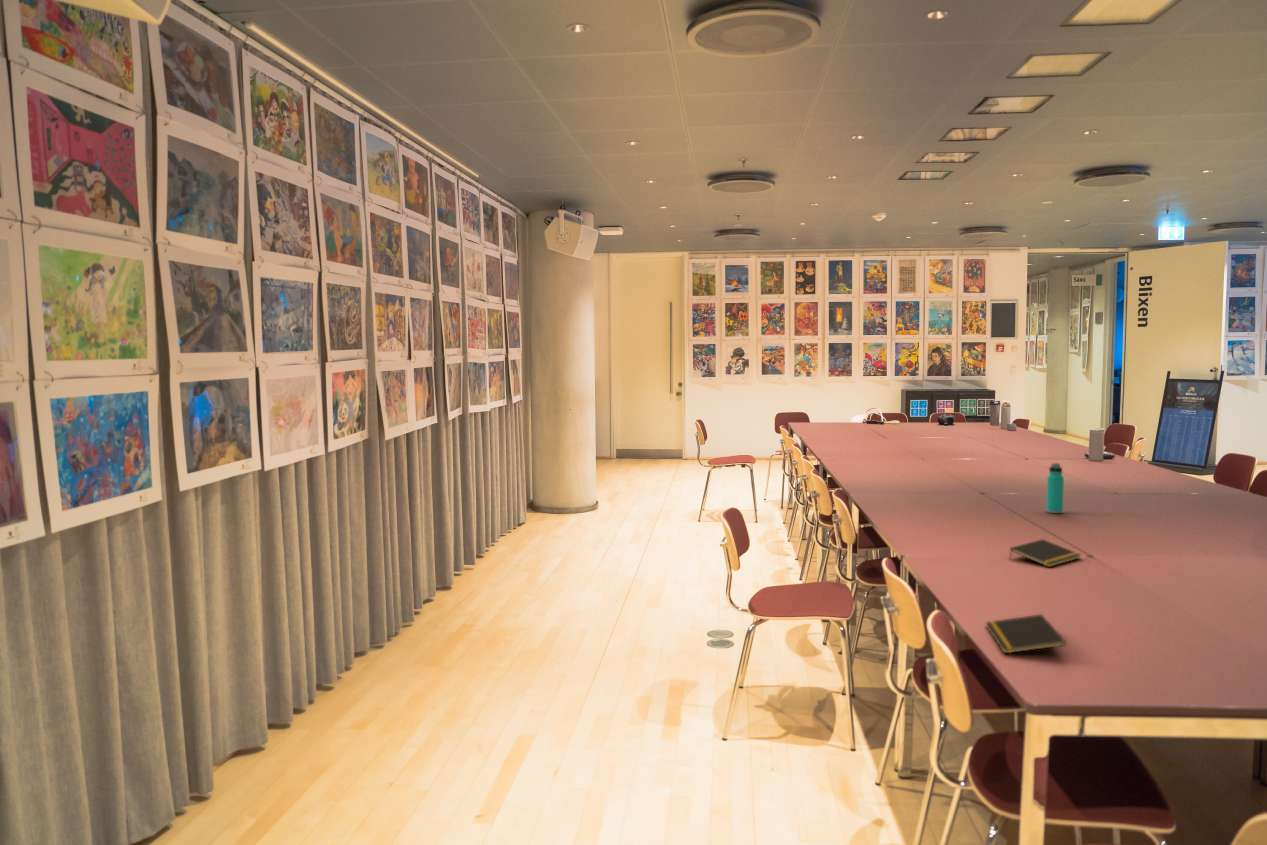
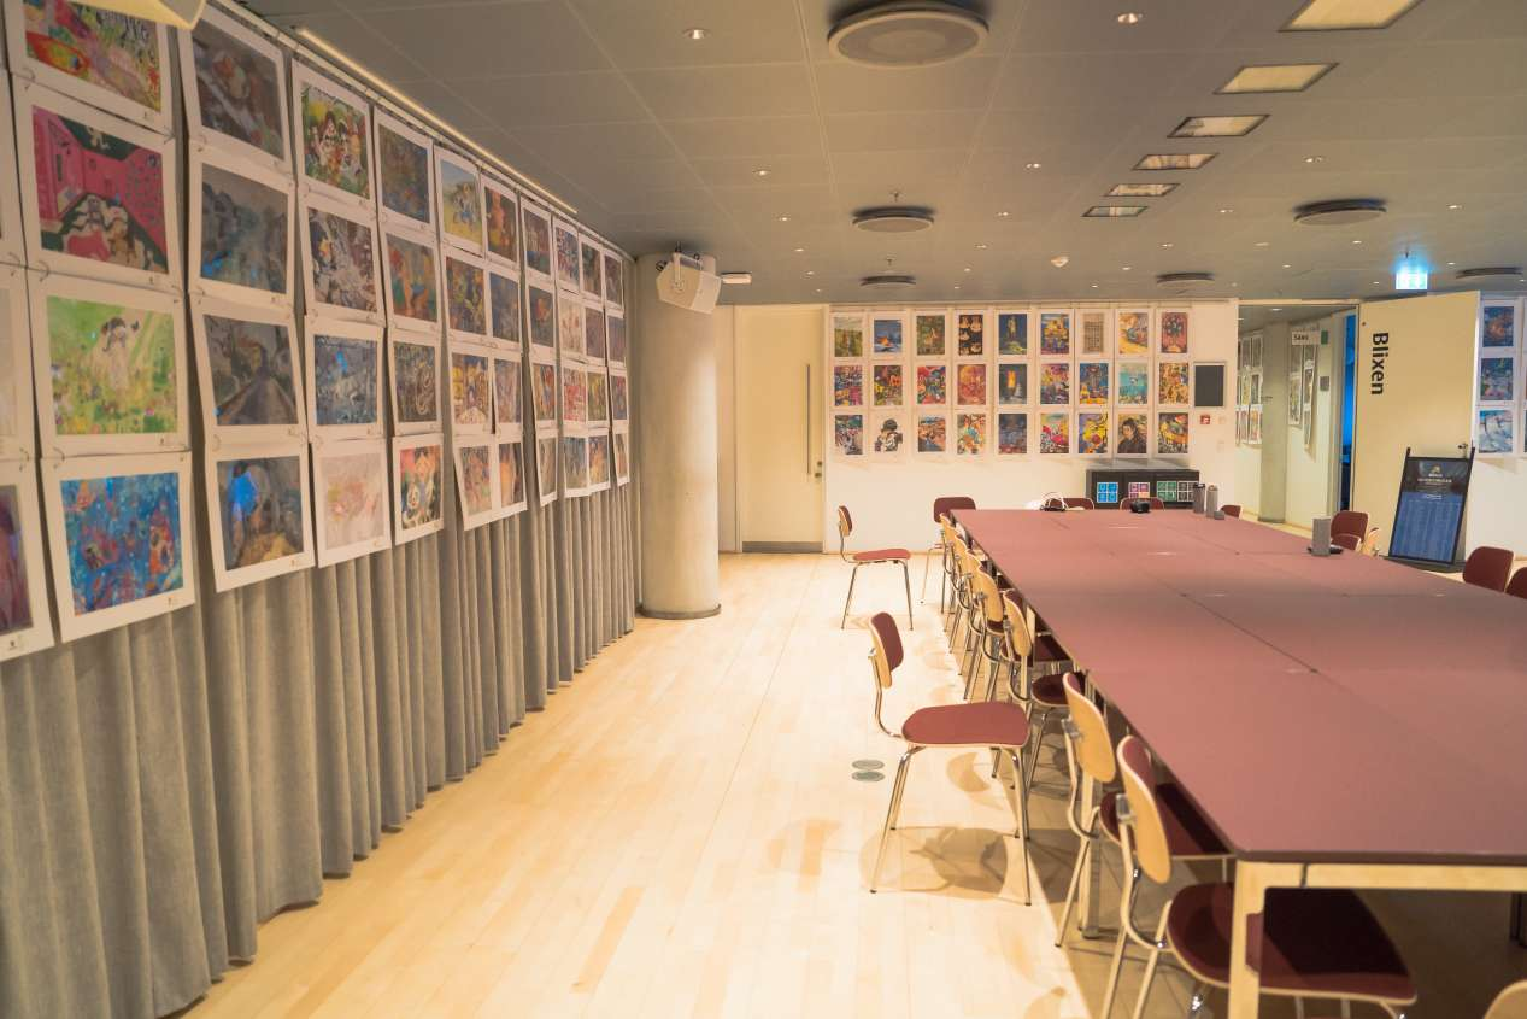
- water bottle [1045,462,1065,514]
- notepad [984,613,1067,655]
- notepad [1008,538,1082,568]
